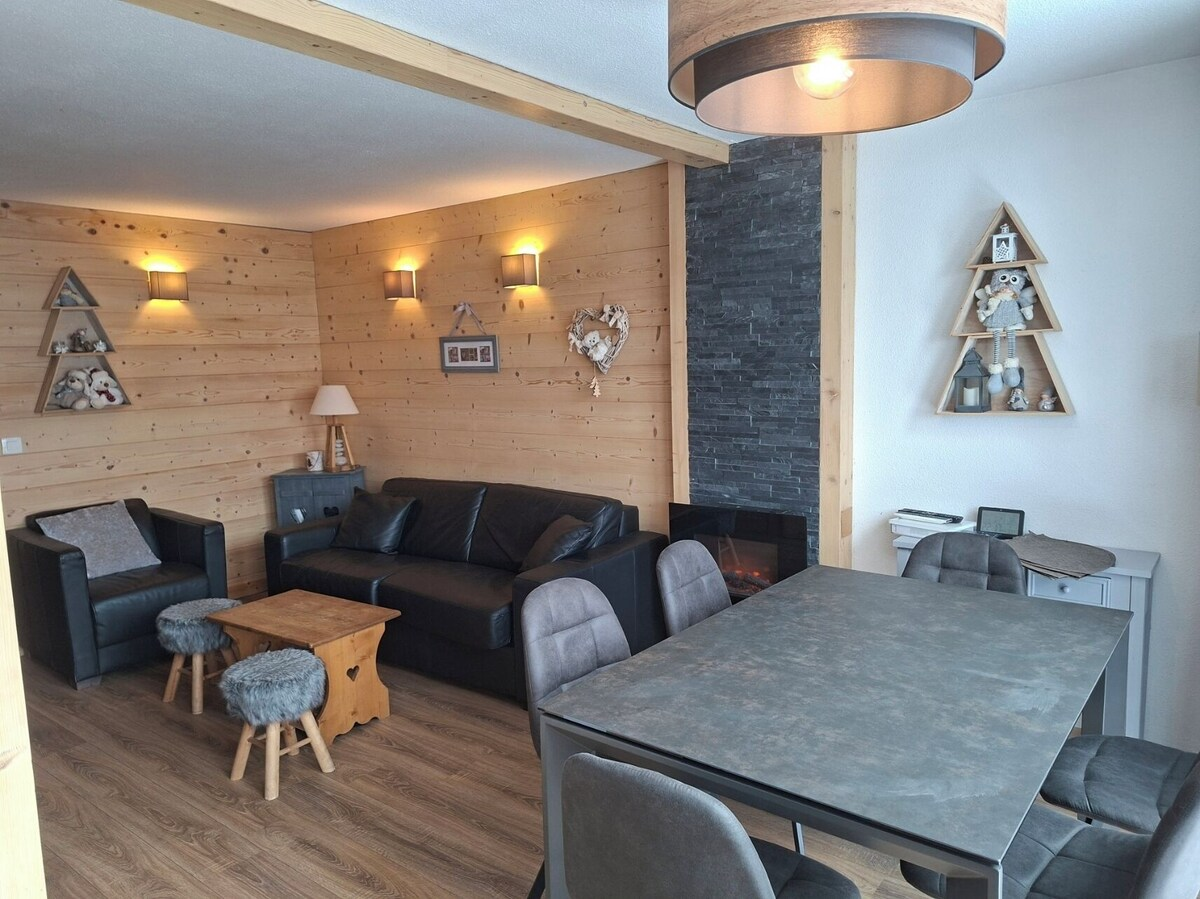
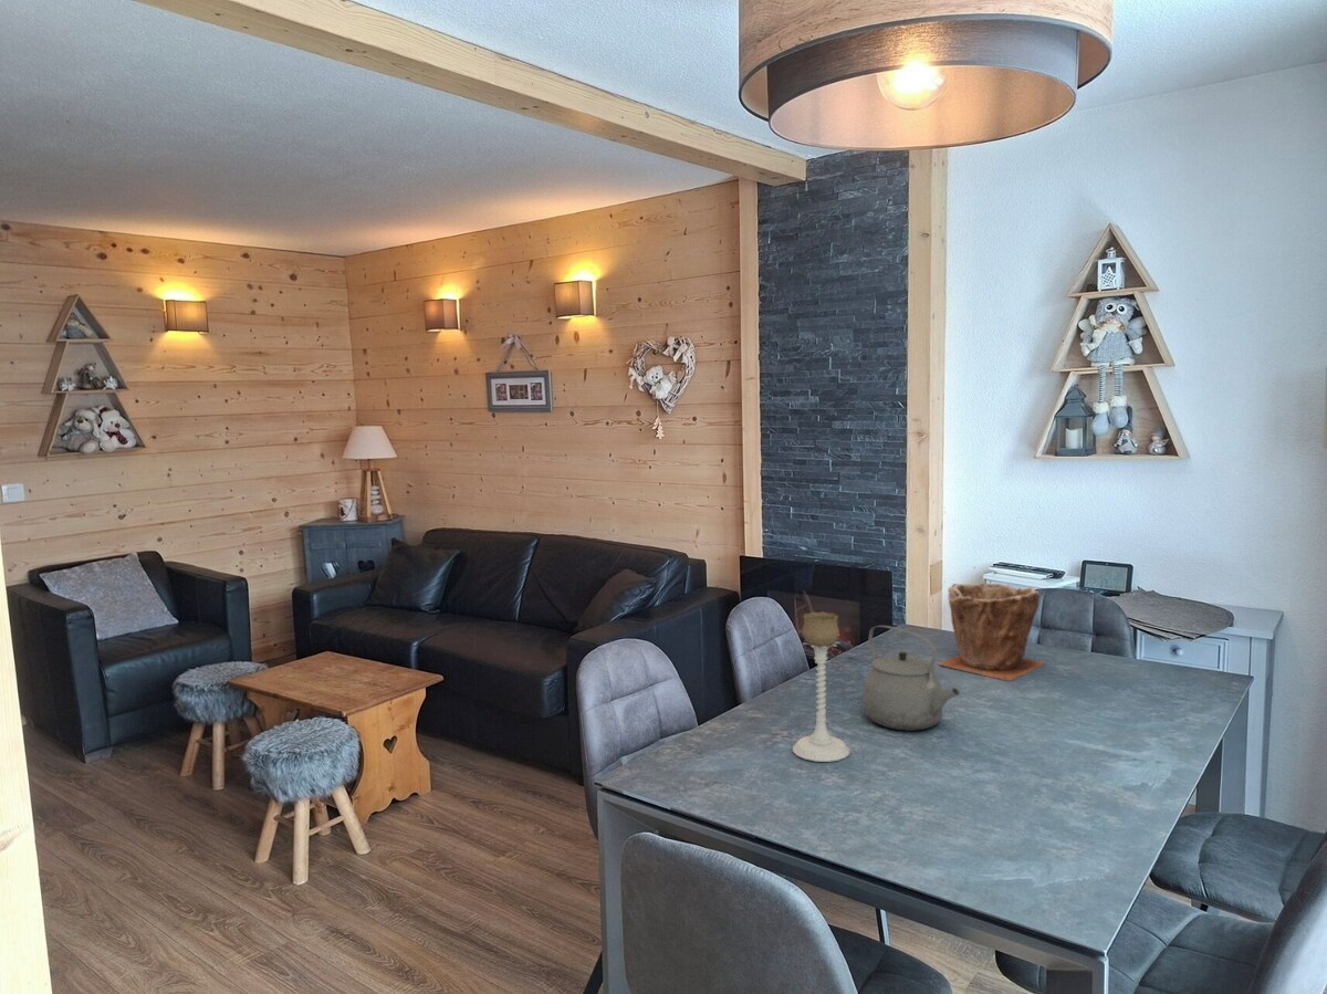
+ plant pot [938,582,1047,682]
+ tea kettle [863,625,961,732]
+ candle holder [792,610,850,763]
